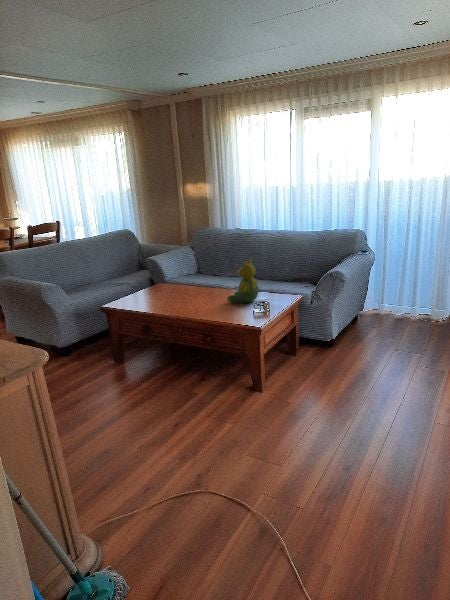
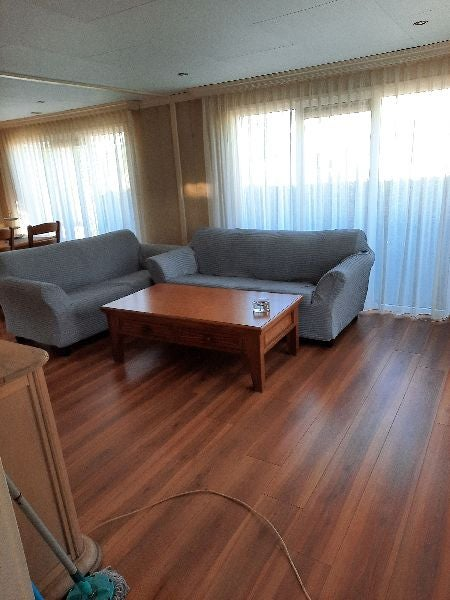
- teddy bear [226,258,259,303]
